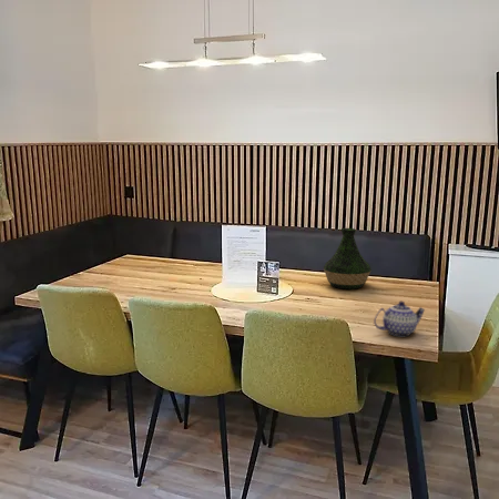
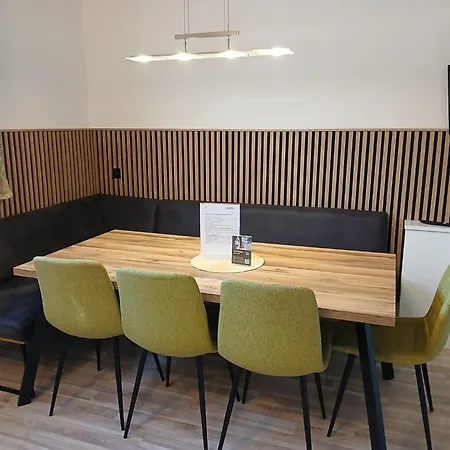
- vase [323,227,373,291]
- teapot [373,301,426,337]
